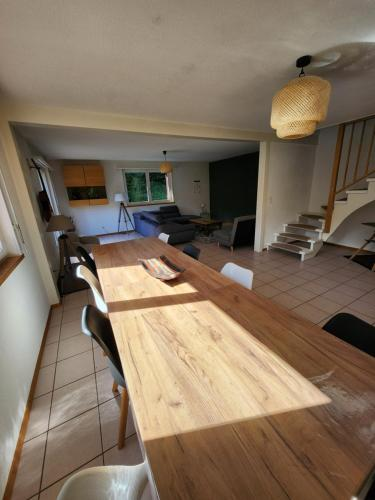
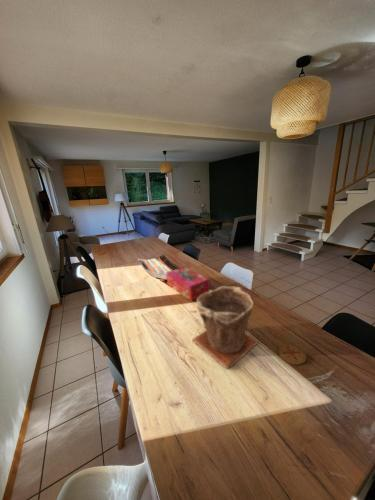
+ plant pot [191,285,259,370]
+ coaster [277,343,307,366]
+ tissue box [165,266,211,302]
